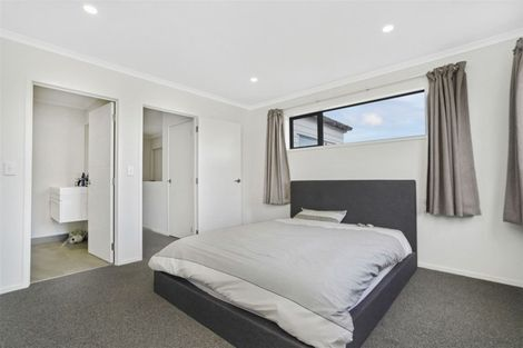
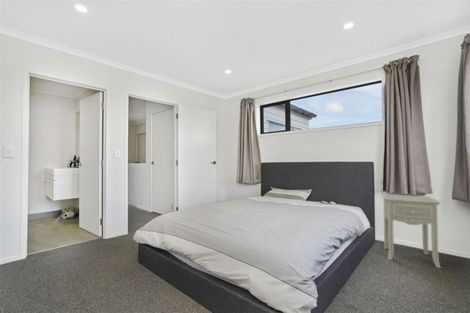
+ nightstand [380,193,442,269]
